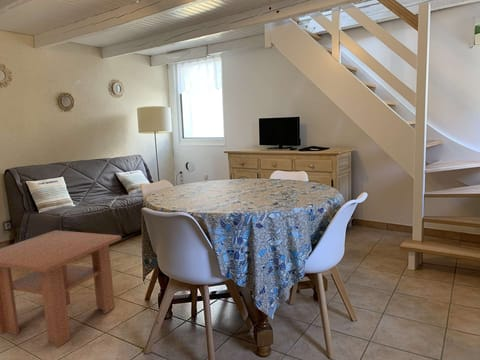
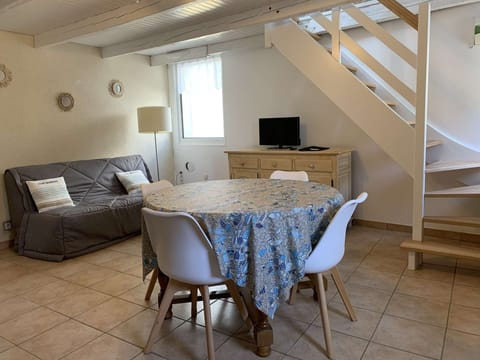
- coffee table [0,229,122,349]
